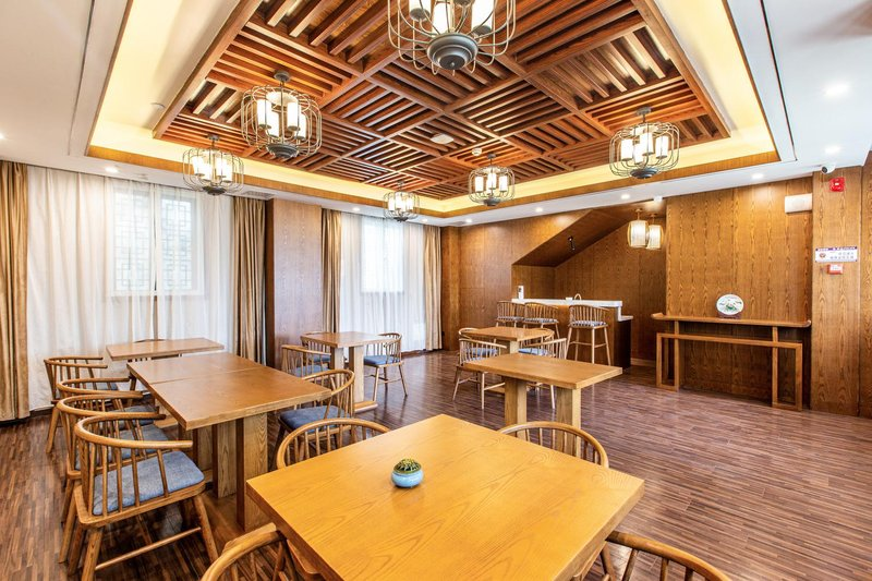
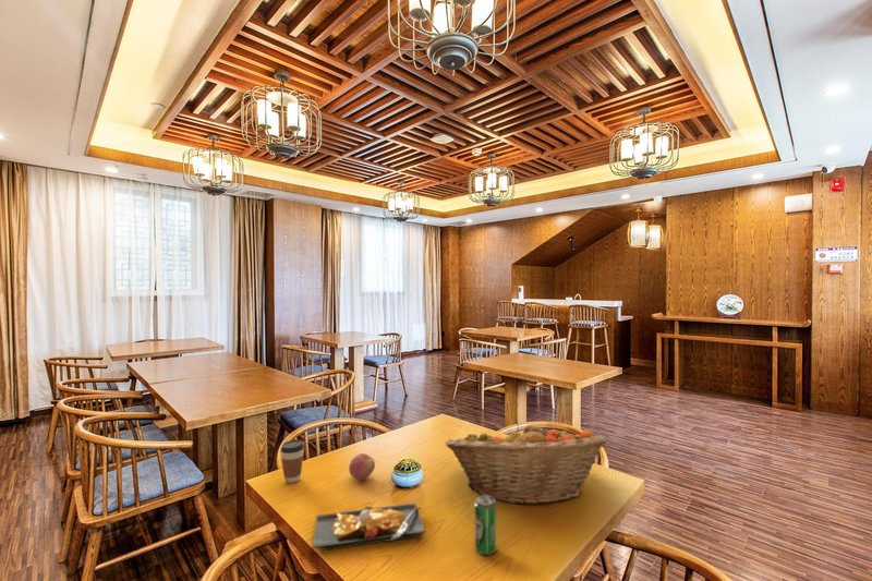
+ fruit basket [445,421,609,506]
+ apple [348,452,376,482]
+ beverage can [473,494,497,556]
+ plate [312,501,426,552]
+ coffee cup [279,439,305,484]
